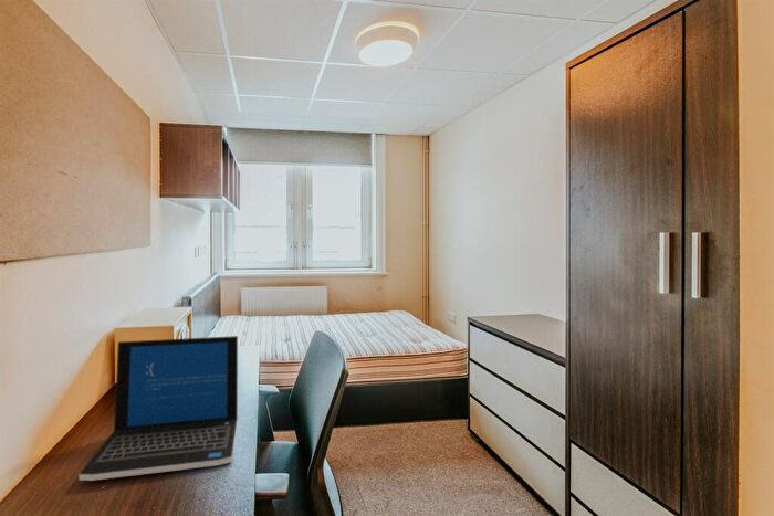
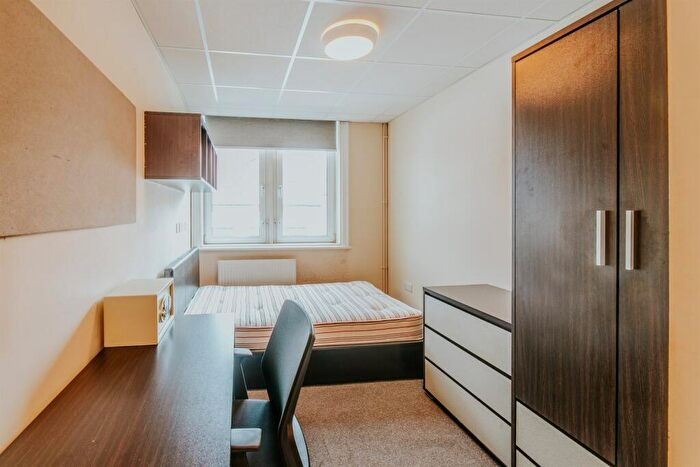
- laptop [77,335,239,482]
